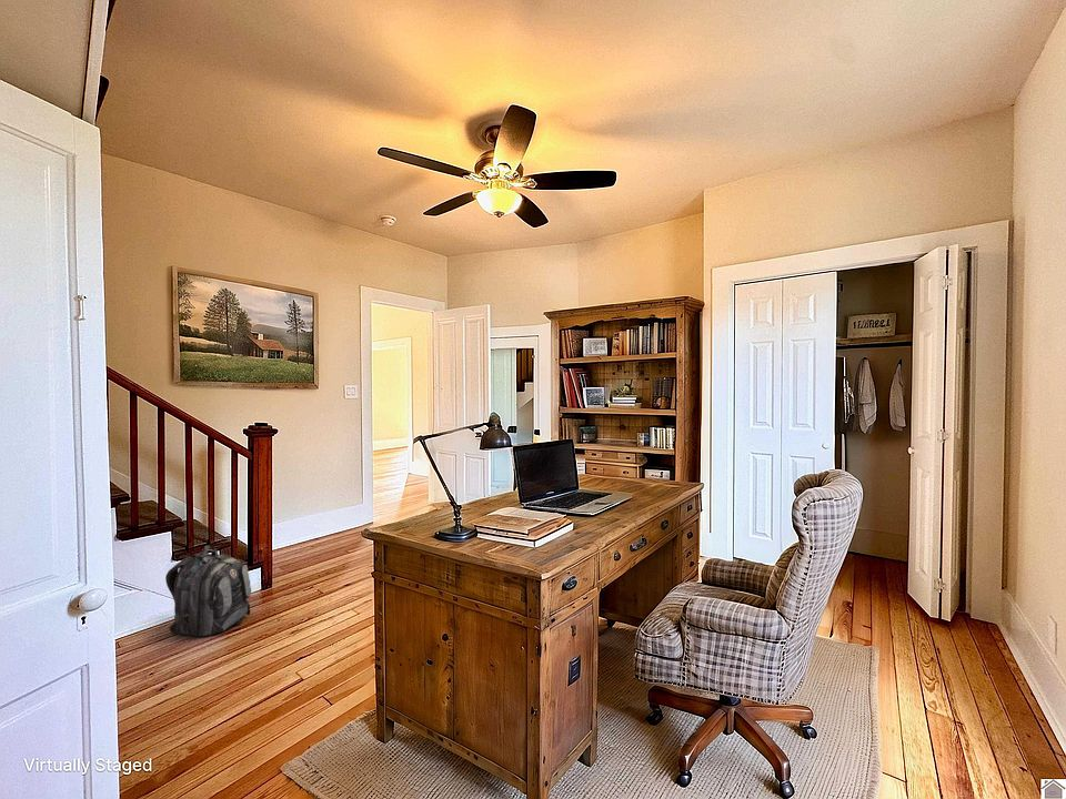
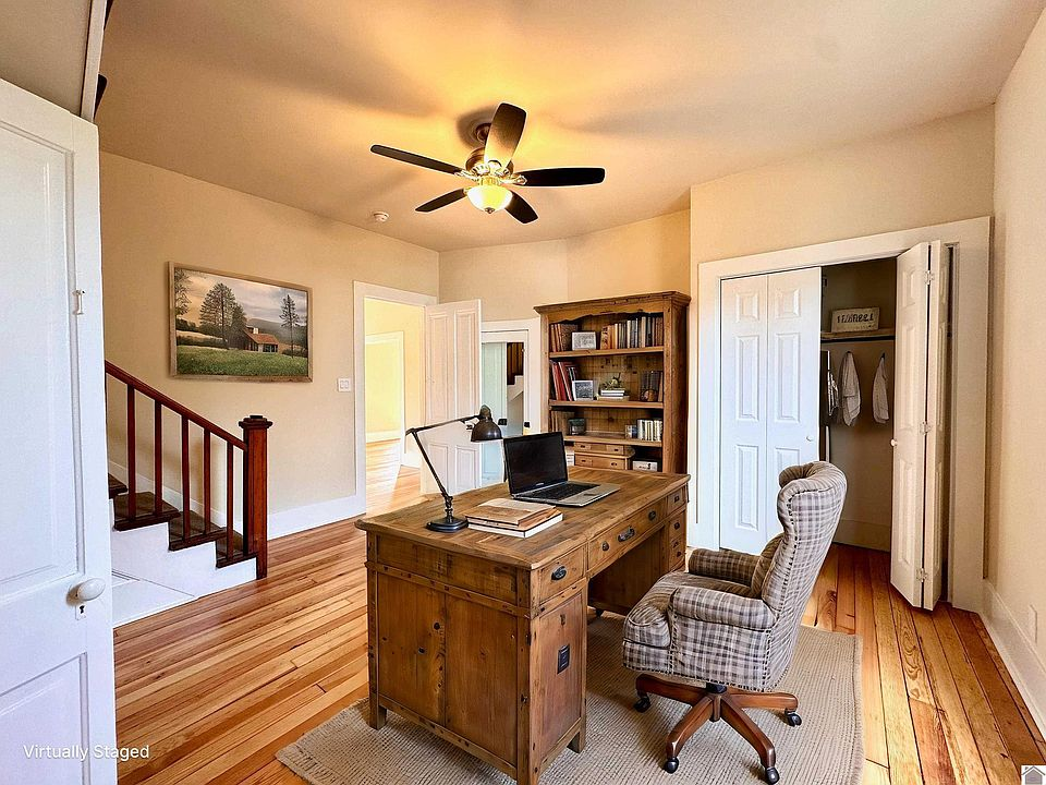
- backpack [164,544,252,638]
